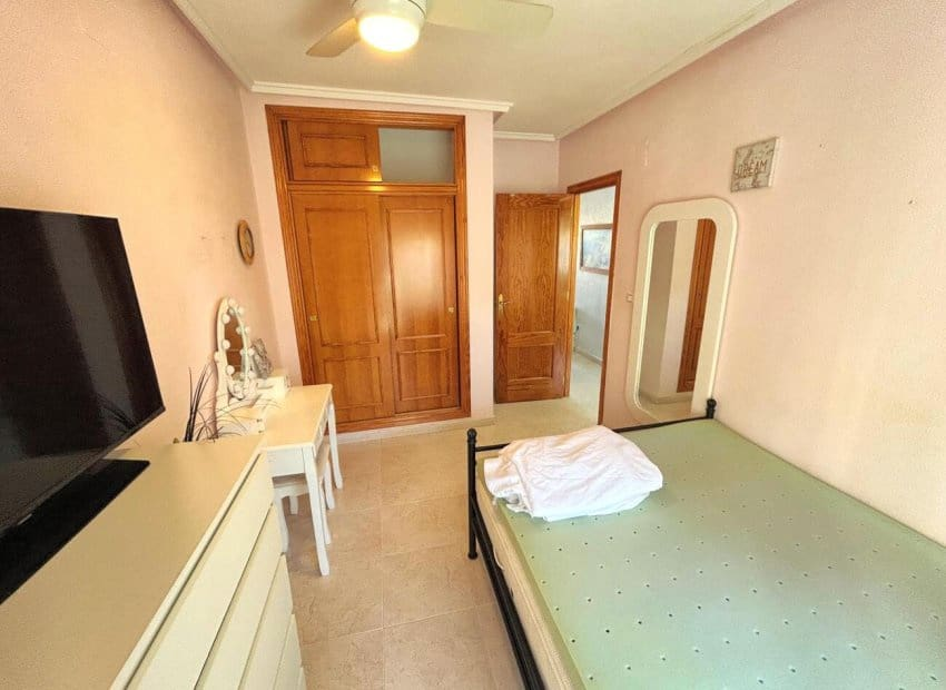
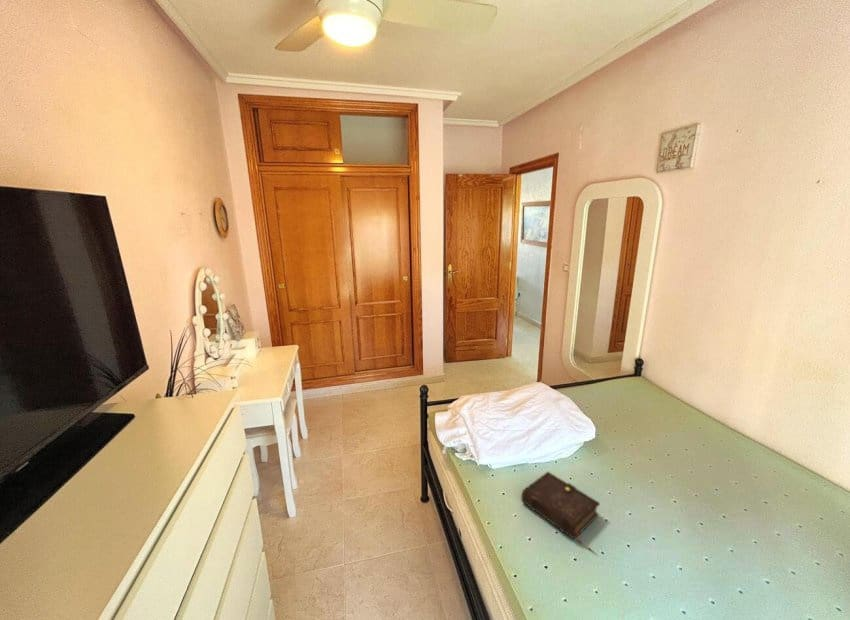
+ book [520,471,601,555]
